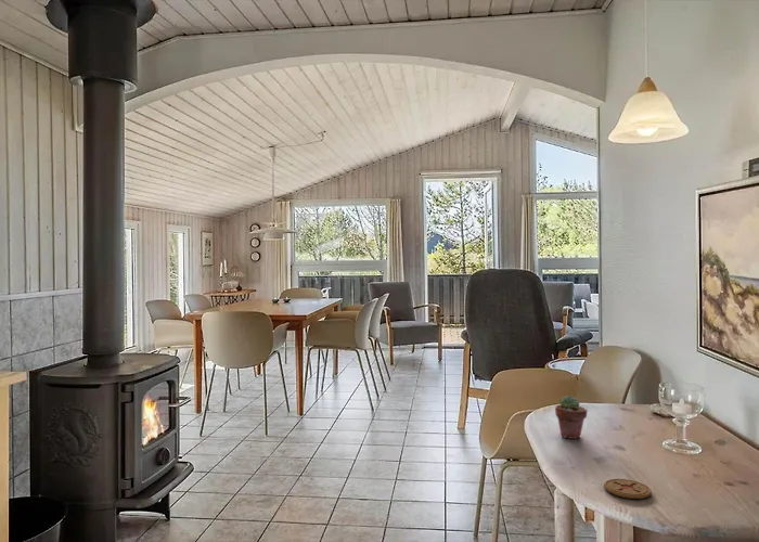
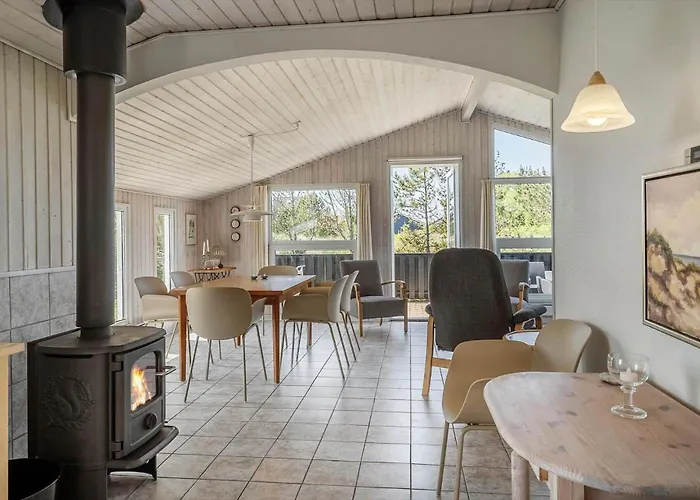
- potted succulent [554,395,589,440]
- coaster [603,478,653,500]
